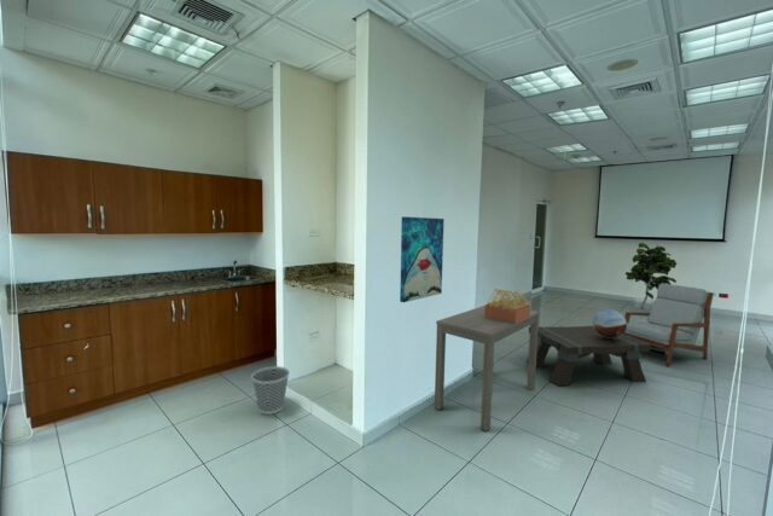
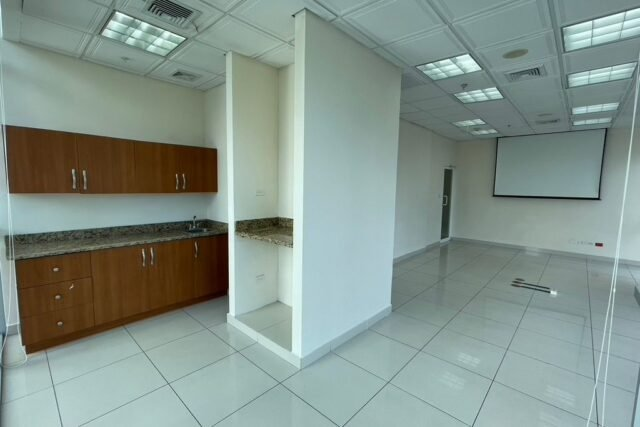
- wastebasket [250,365,291,416]
- armchair [623,283,715,367]
- decorative sphere [592,308,627,338]
- desk [434,305,541,433]
- indoor plant [624,242,678,309]
- wall art [399,215,444,303]
- coffee table [525,325,651,387]
- architectural model [483,288,531,324]
